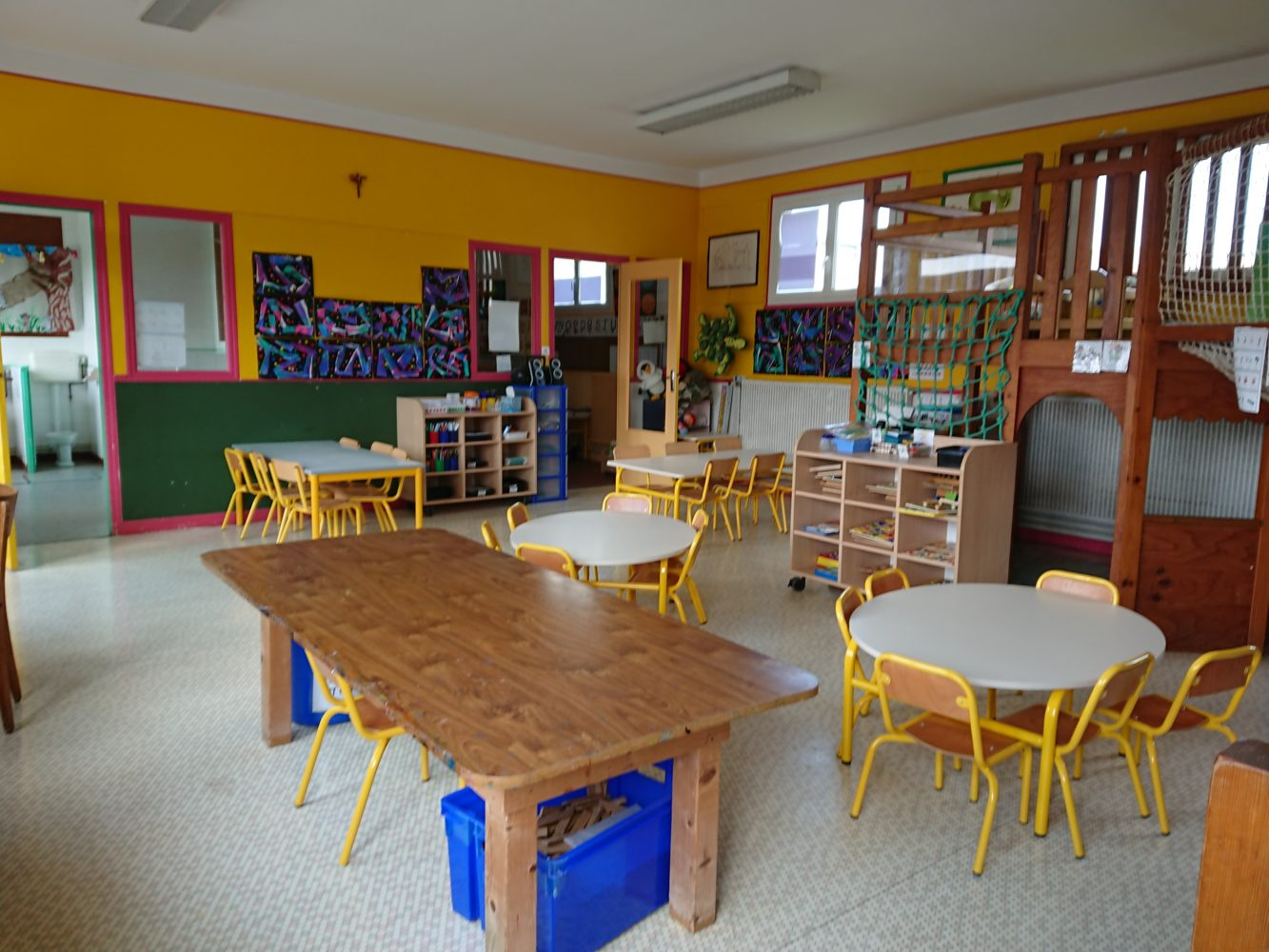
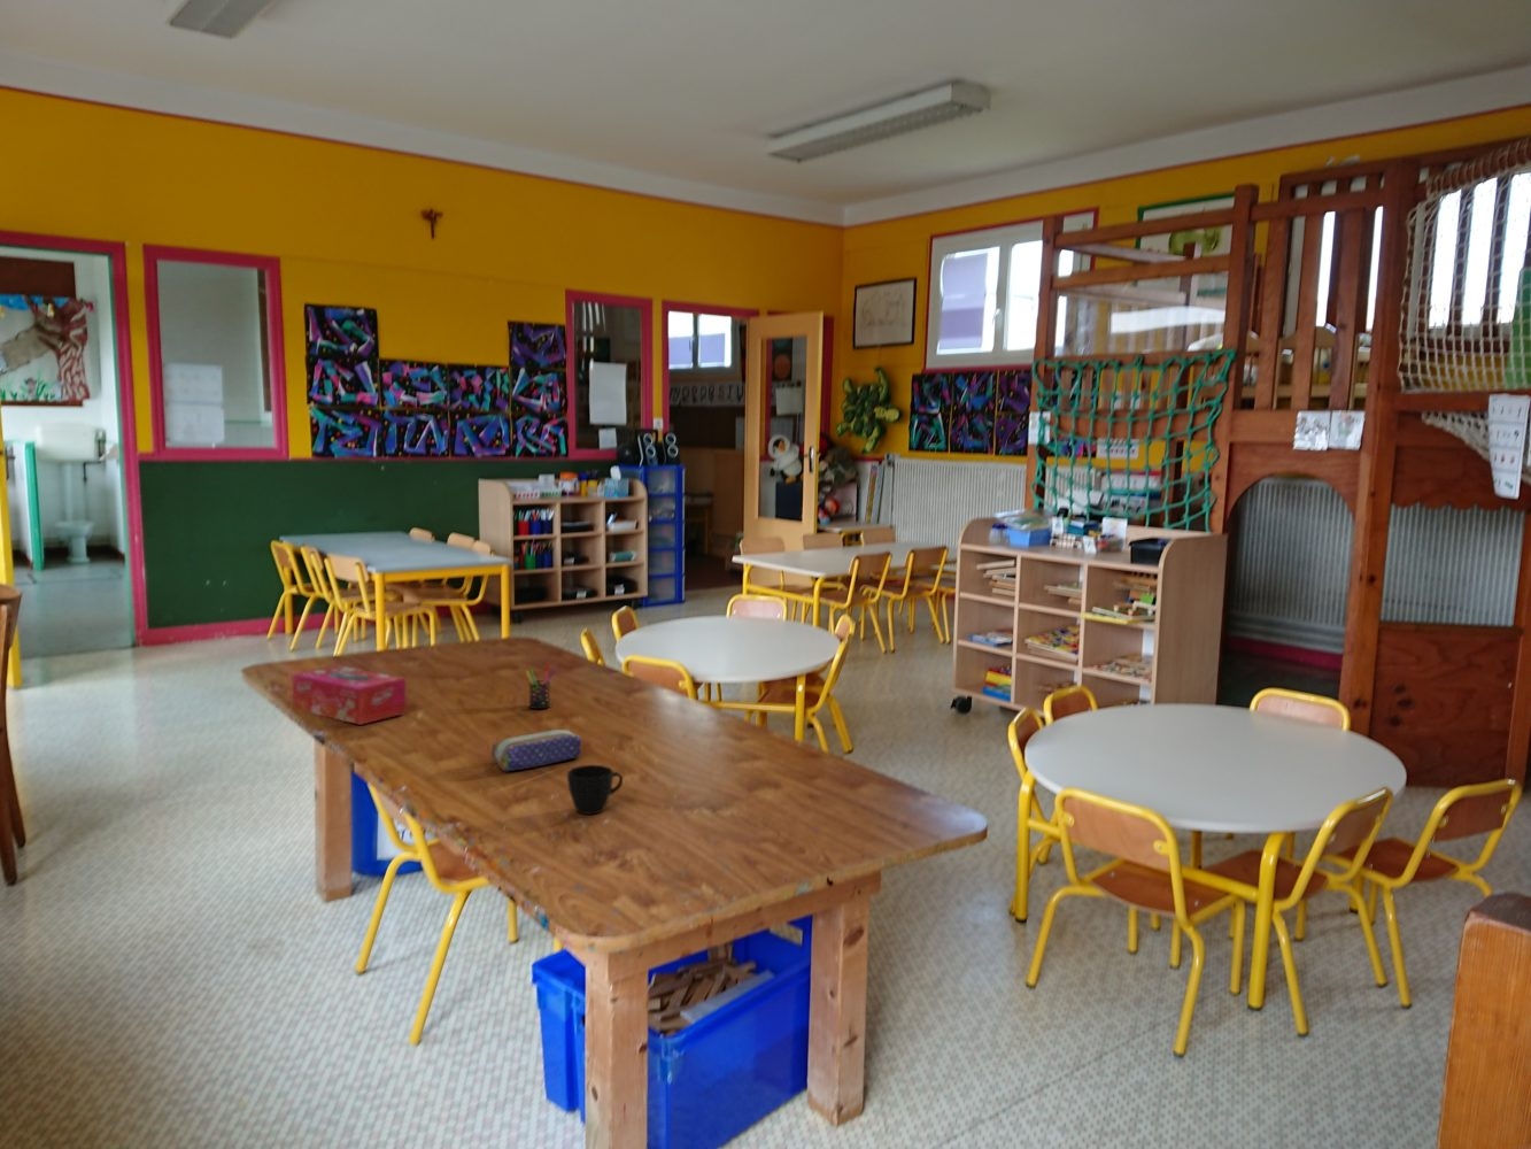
+ pen holder [525,661,557,710]
+ pencil case [490,729,583,772]
+ tissue box [291,664,408,727]
+ cup [566,764,624,816]
